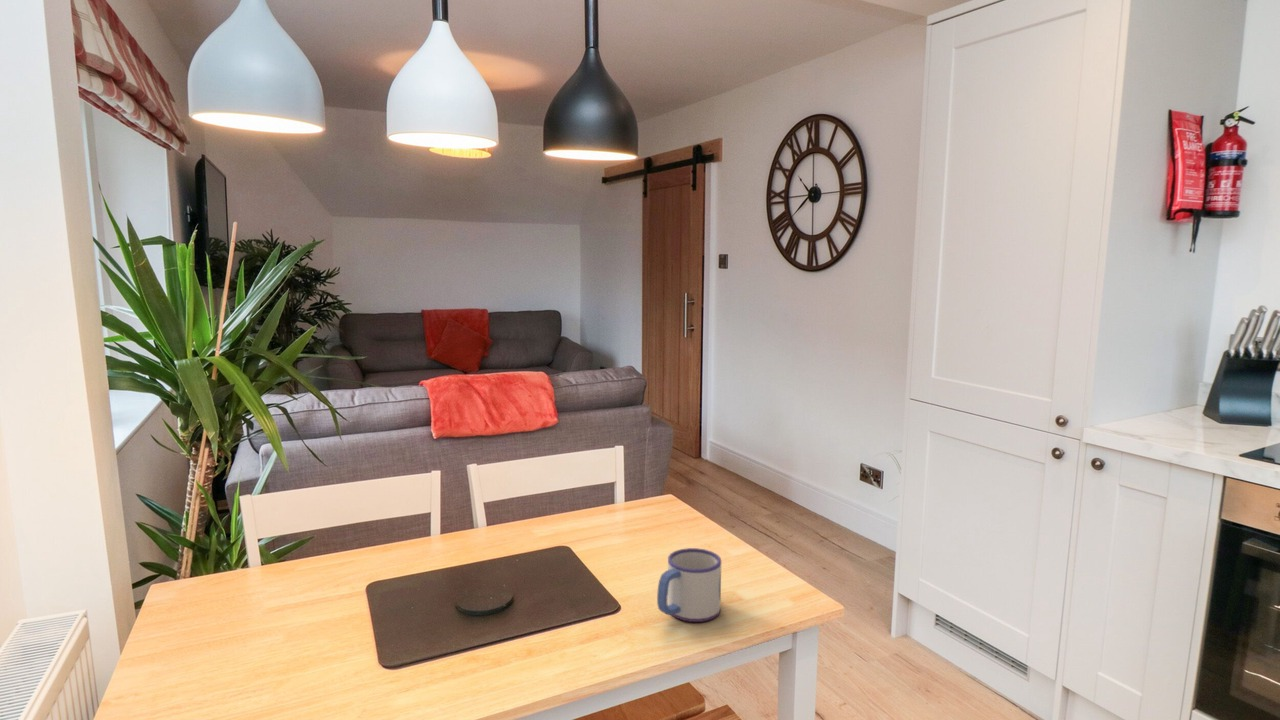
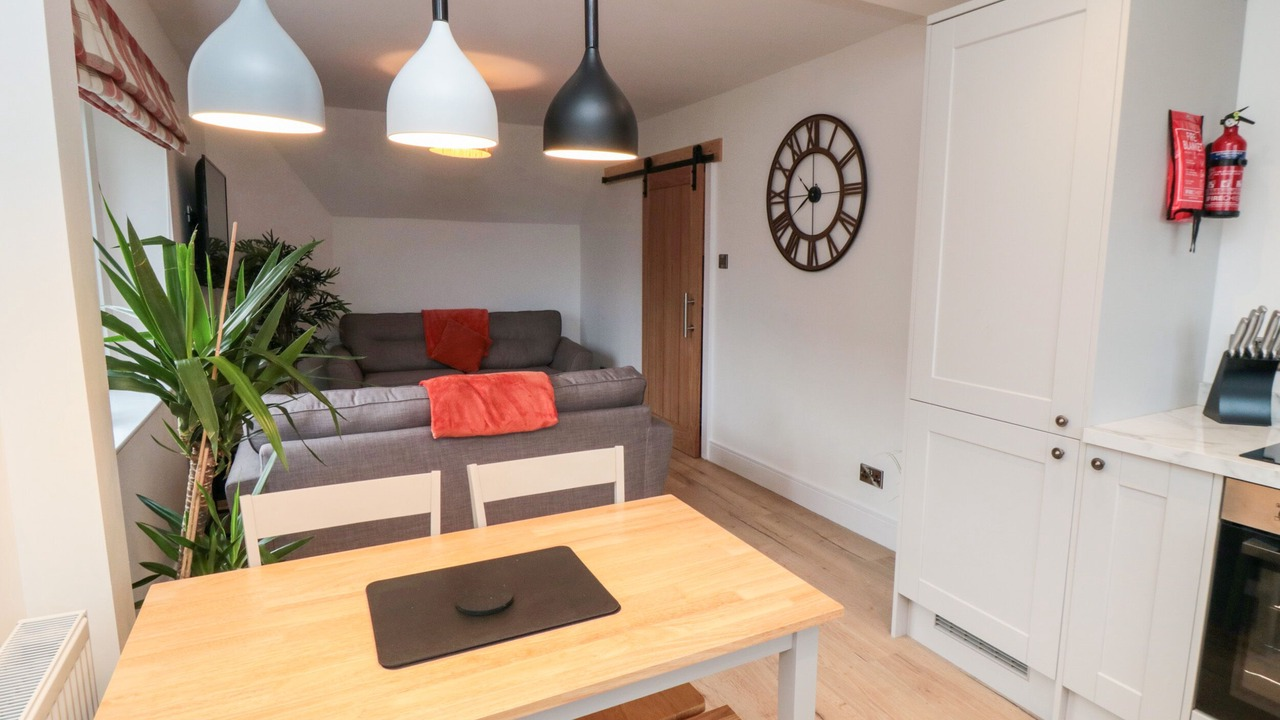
- mug [656,547,722,623]
